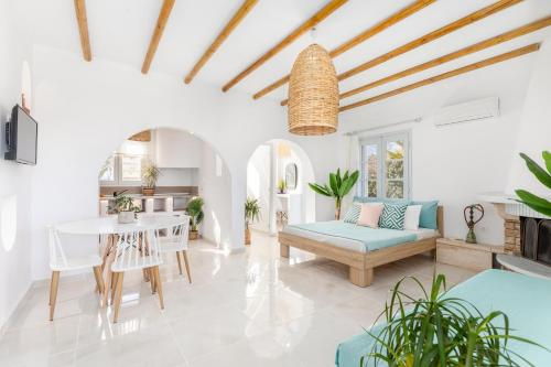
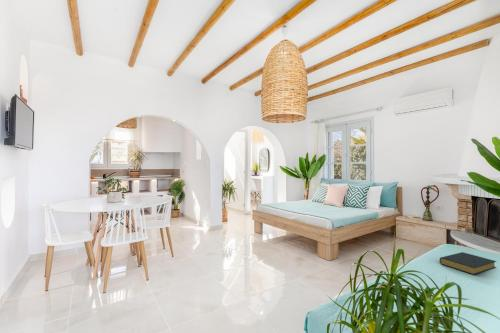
+ hardback book [439,251,498,276]
